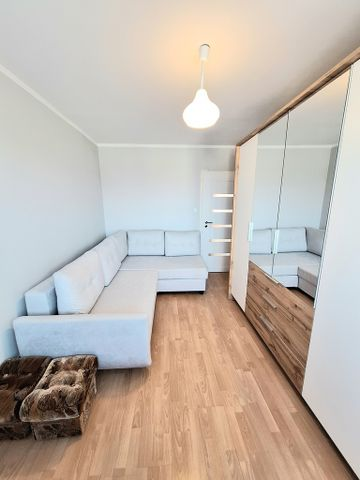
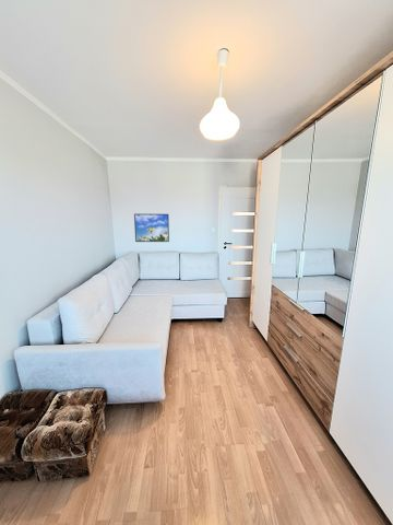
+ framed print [133,212,170,243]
